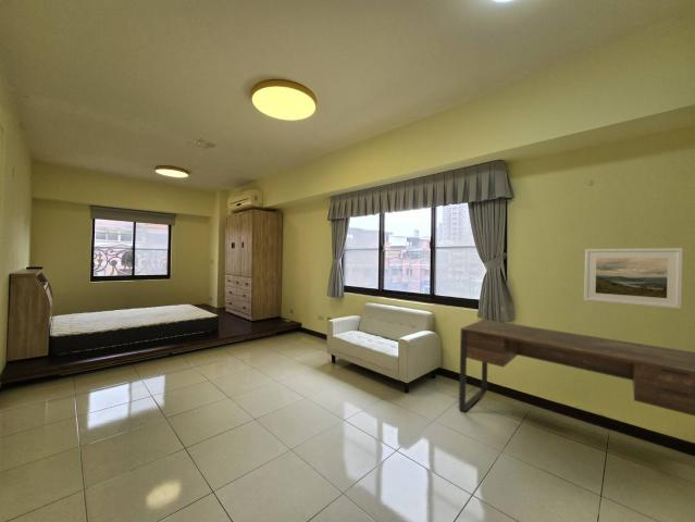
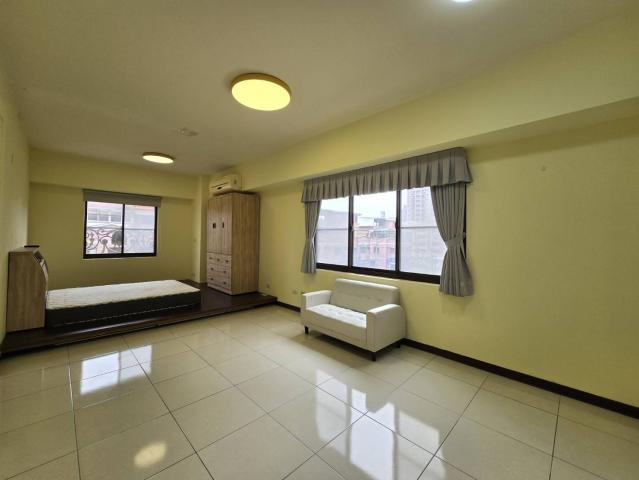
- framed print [583,247,684,310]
- desk [458,319,695,418]
